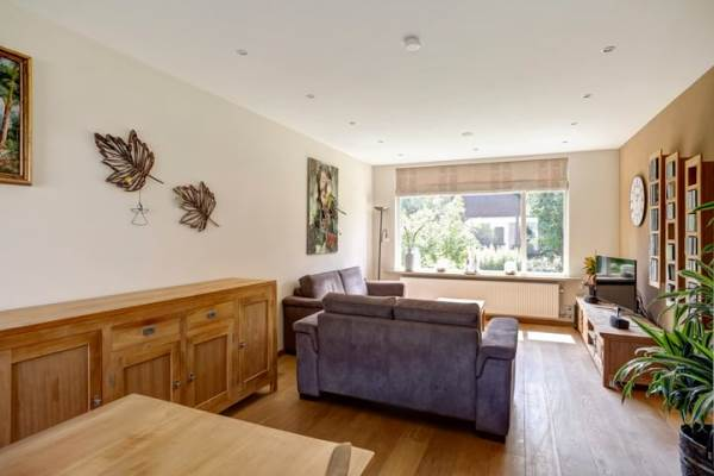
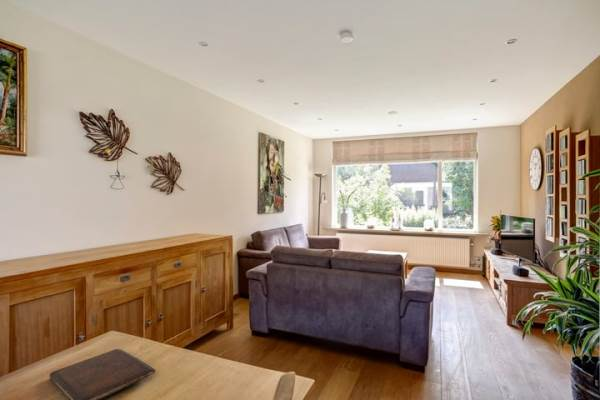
+ book [48,348,157,400]
